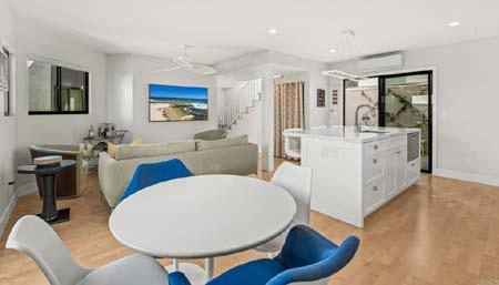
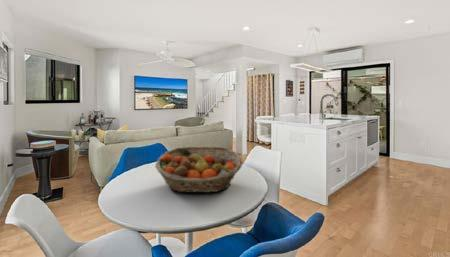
+ fruit basket [154,146,244,193]
